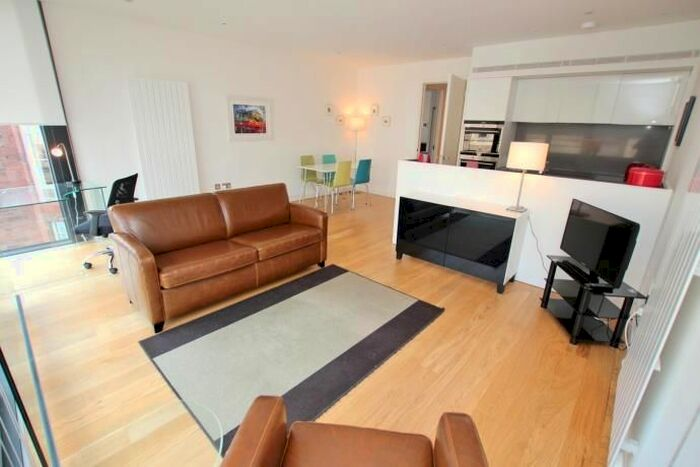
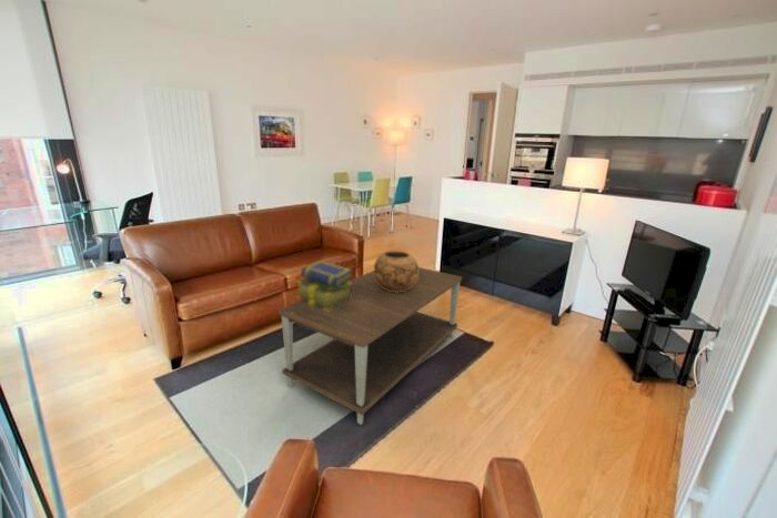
+ decorative bowl [373,251,420,293]
+ coffee table [278,266,463,426]
+ stack of books [295,260,354,311]
